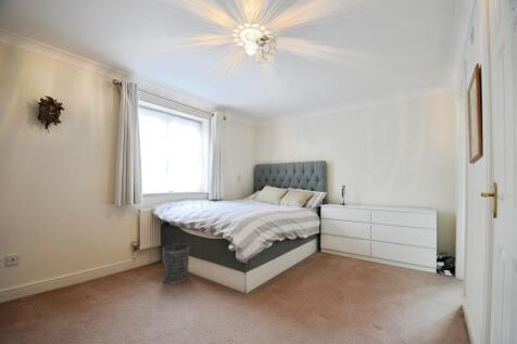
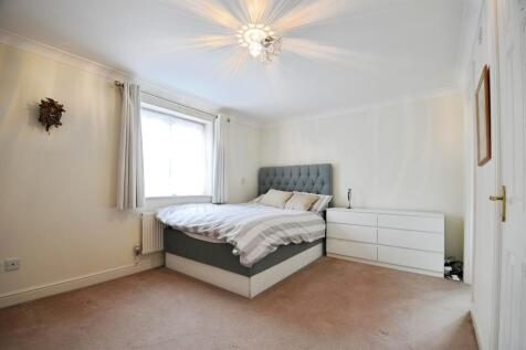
- wastebasket [162,242,191,285]
